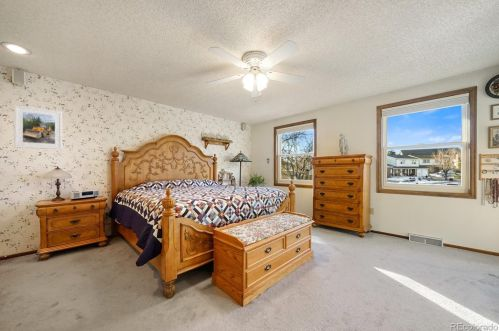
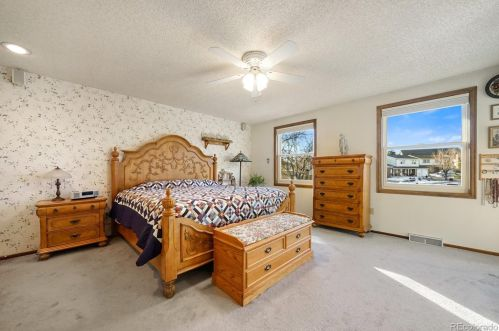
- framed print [13,104,63,150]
